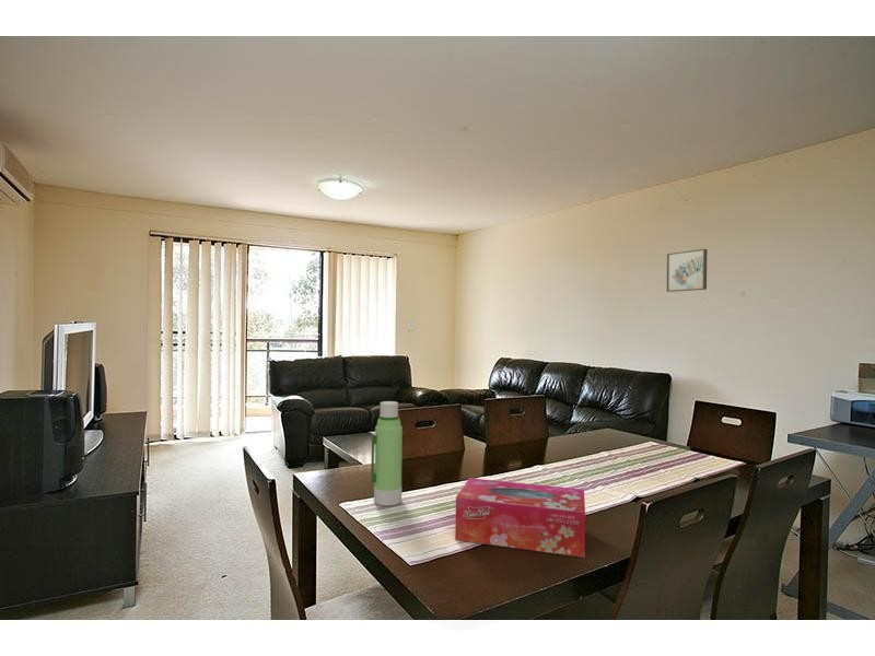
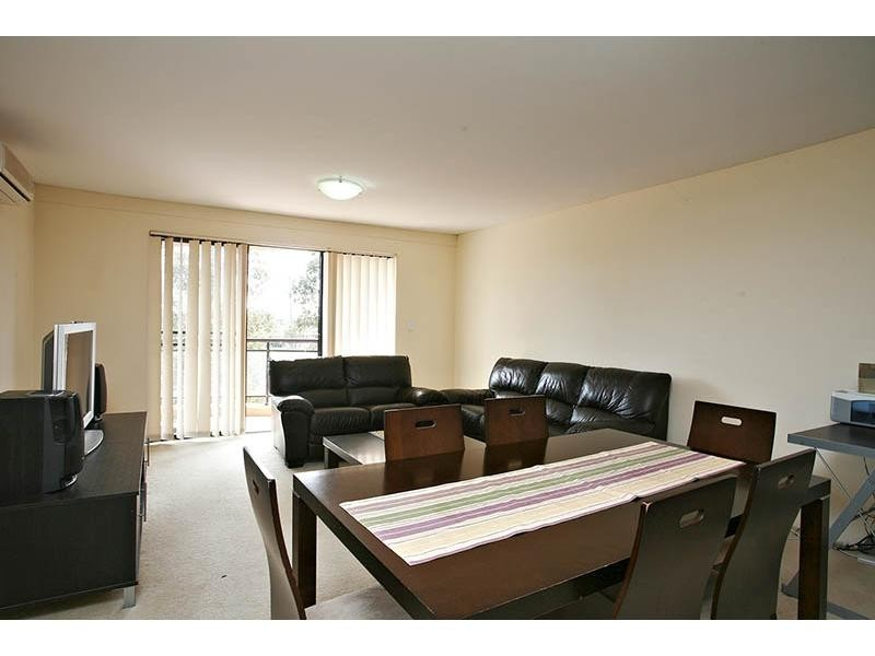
- water bottle [370,400,404,507]
- wall art [666,248,709,293]
- tissue box [454,477,586,559]
